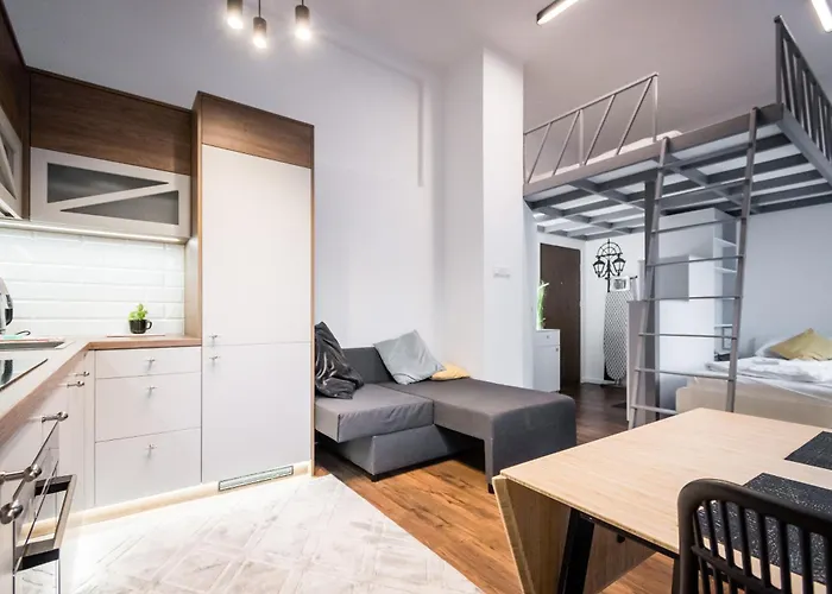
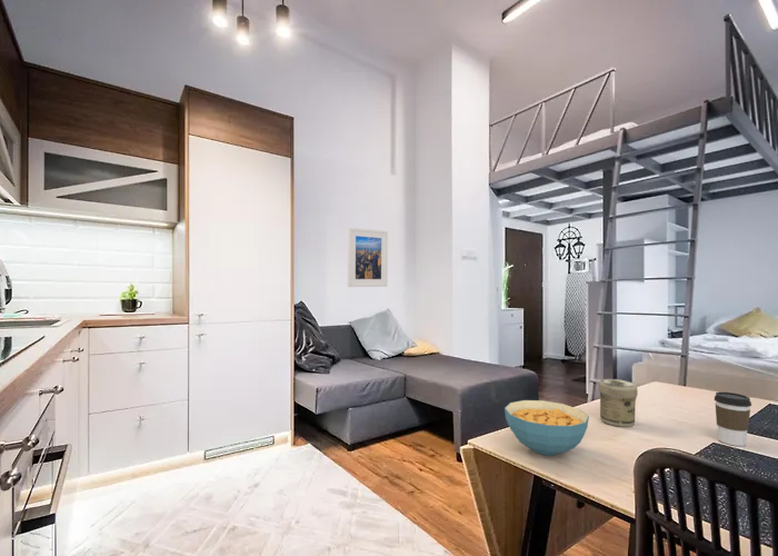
+ coffee cup [714,390,752,447]
+ cereal bowl [503,399,590,457]
+ jar [598,378,639,428]
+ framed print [347,227,389,288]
